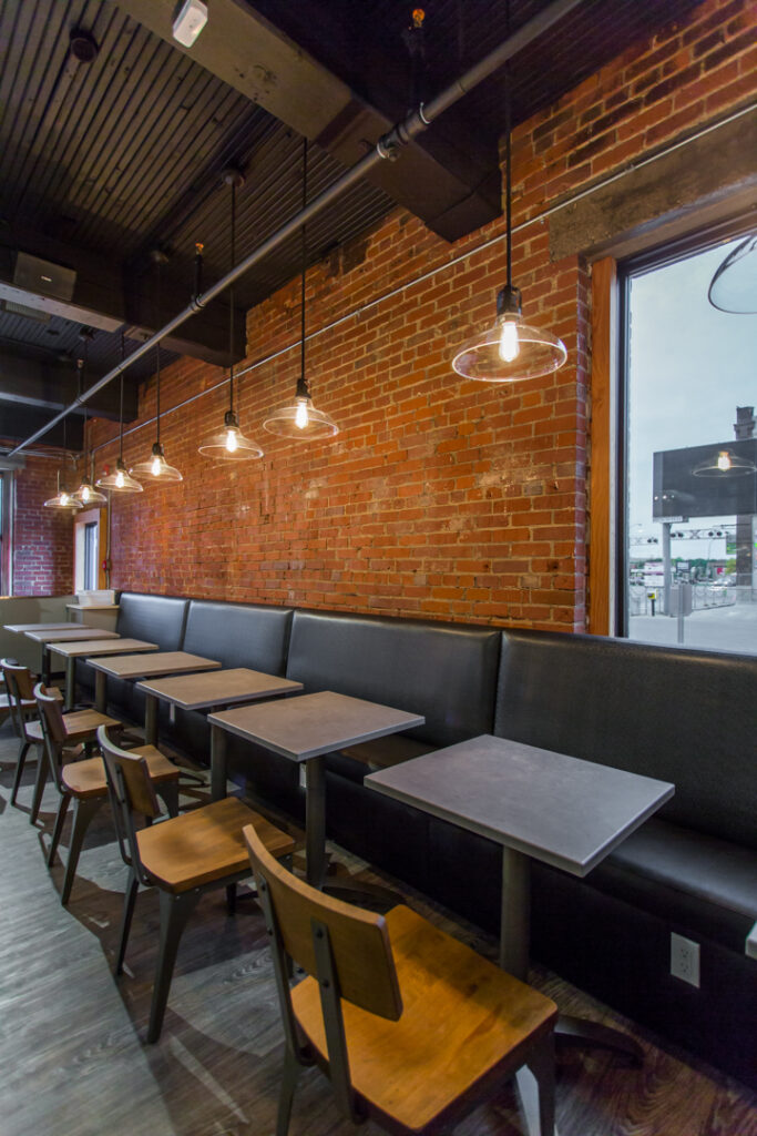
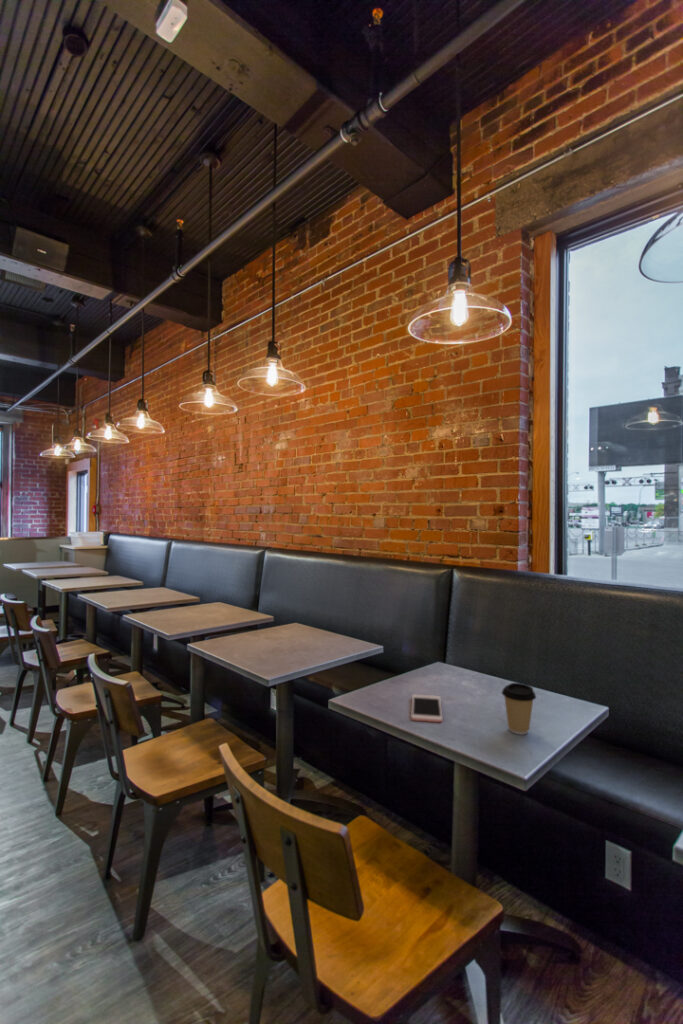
+ cell phone [410,693,443,723]
+ coffee cup [501,682,537,736]
